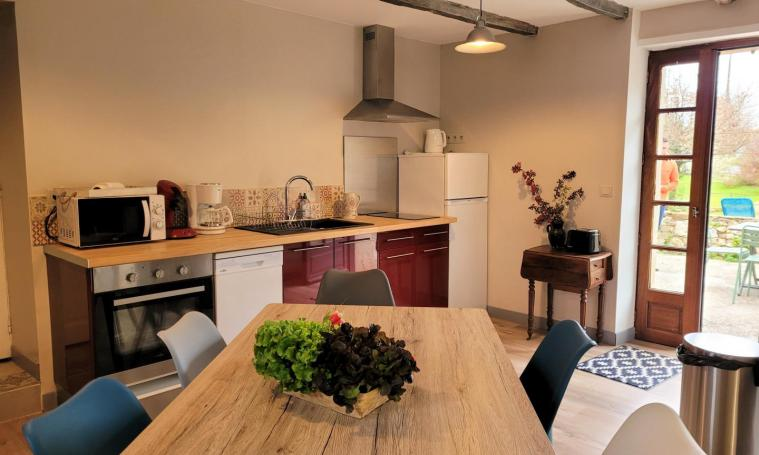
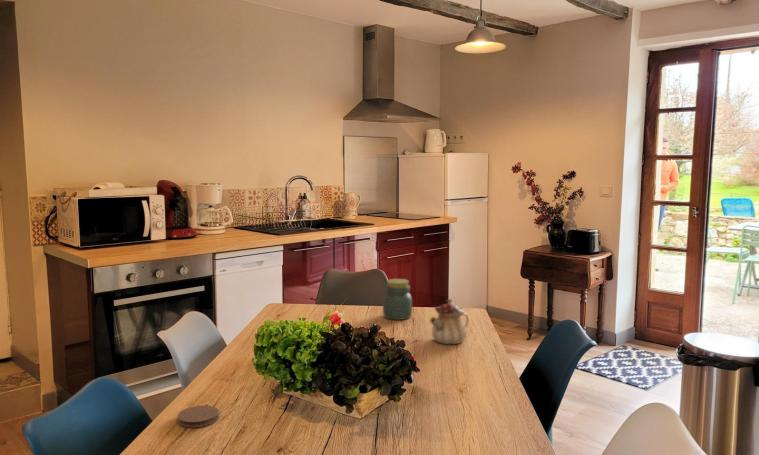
+ coaster [177,404,220,428]
+ teapot [429,298,470,345]
+ jar [382,278,413,321]
